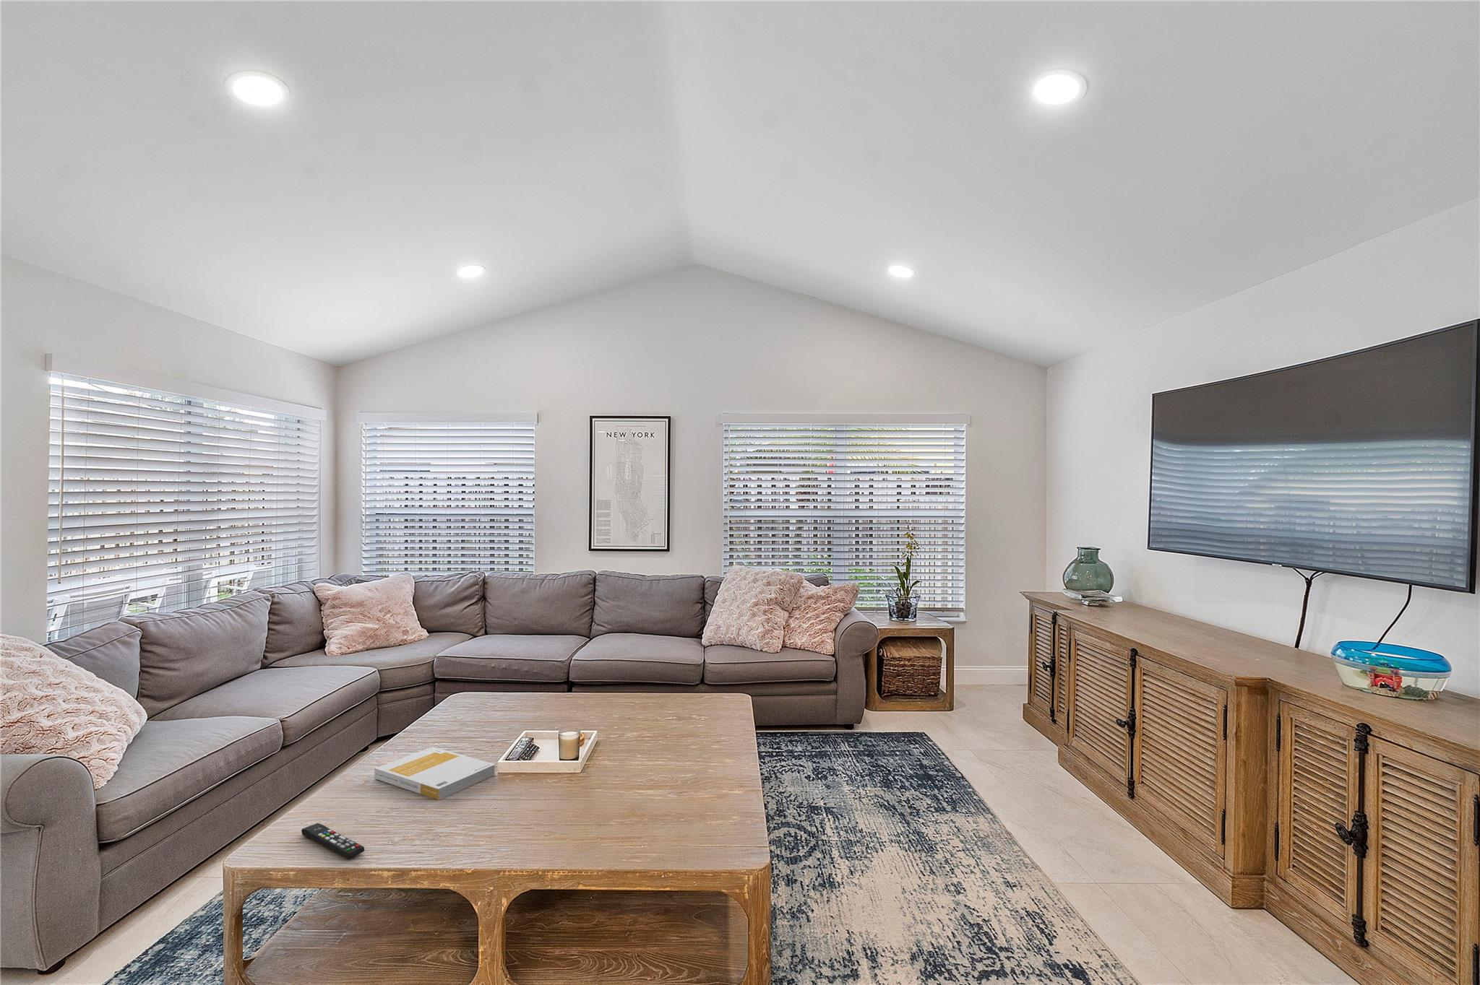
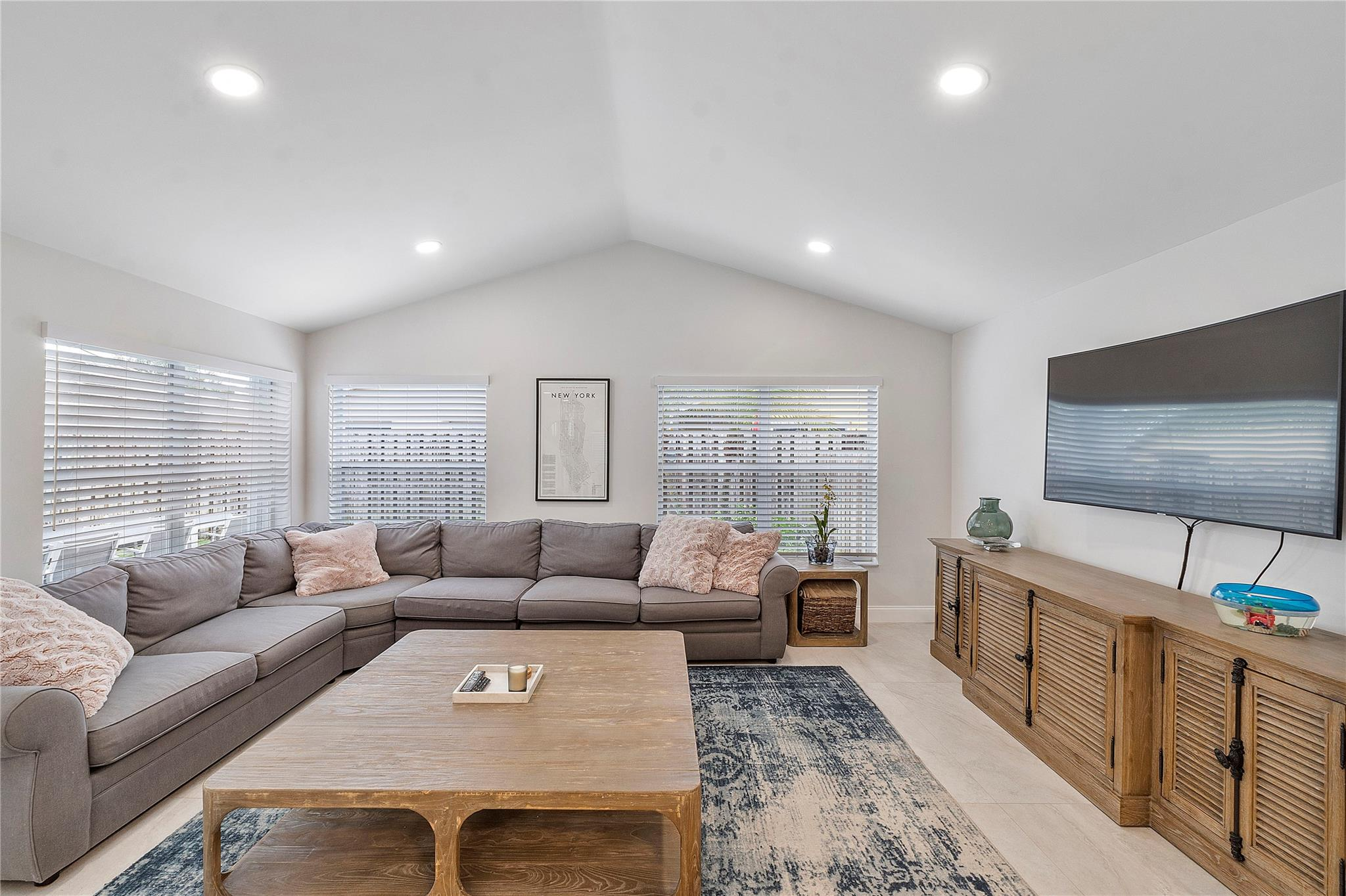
- book [374,746,496,800]
- remote control [300,822,365,860]
